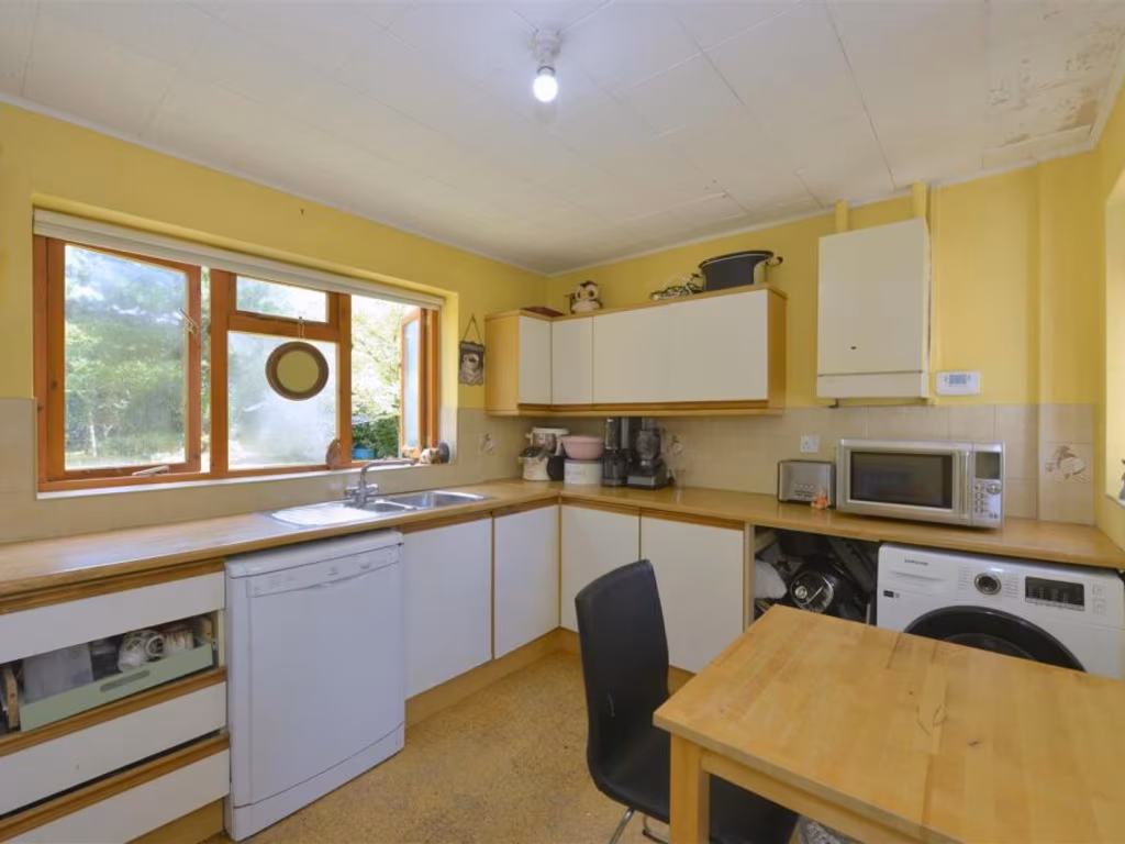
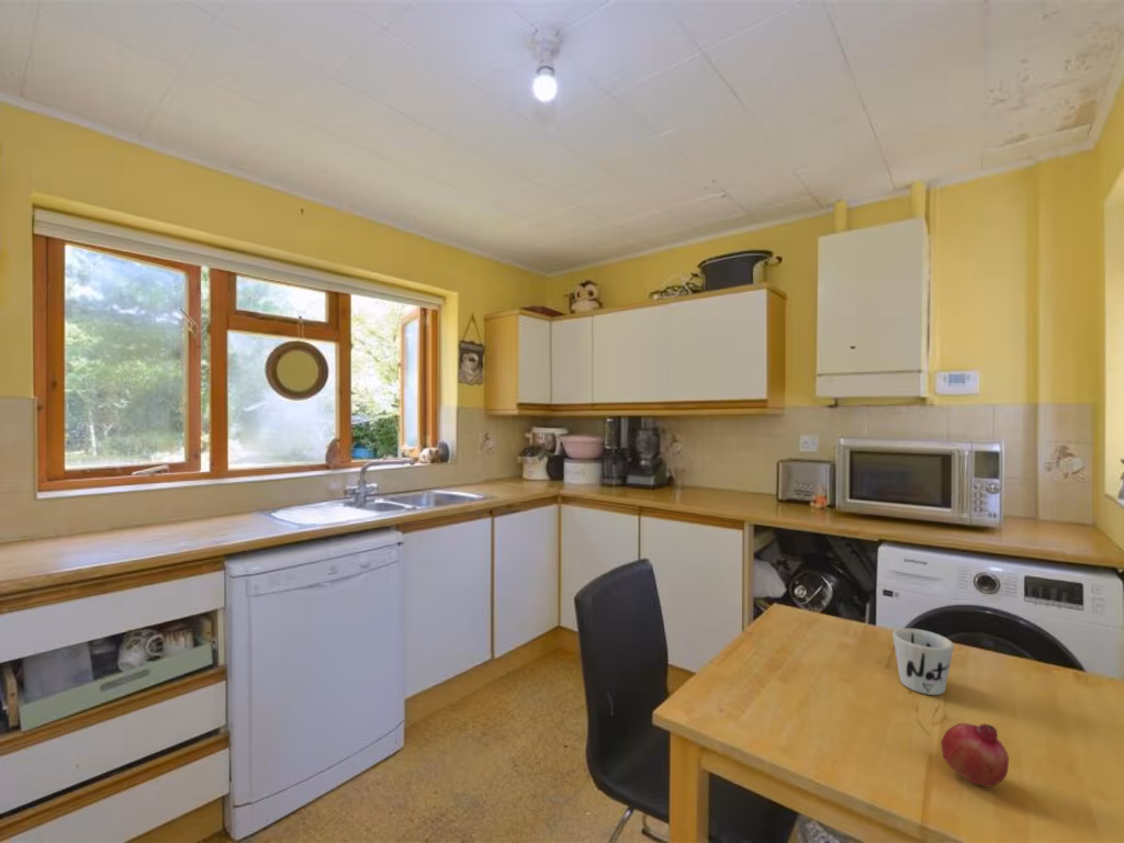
+ fruit [940,721,1010,788]
+ mug [891,627,955,696]
